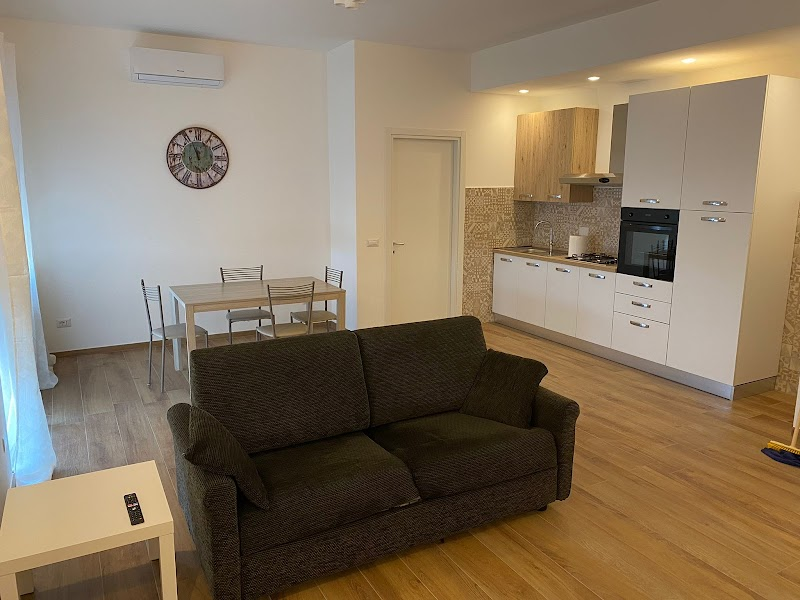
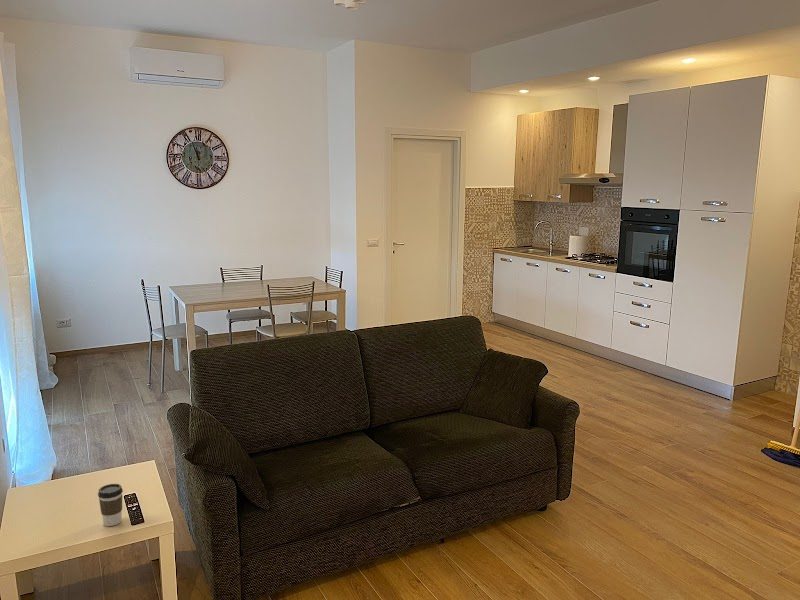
+ coffee cup [97,483,124,527]
